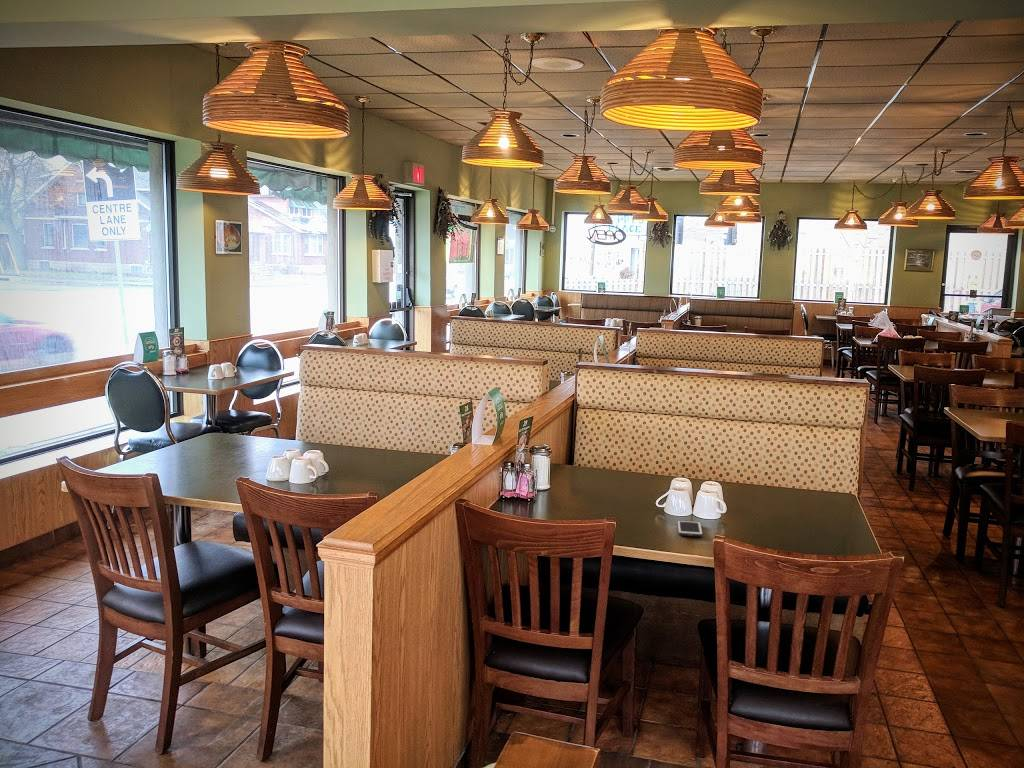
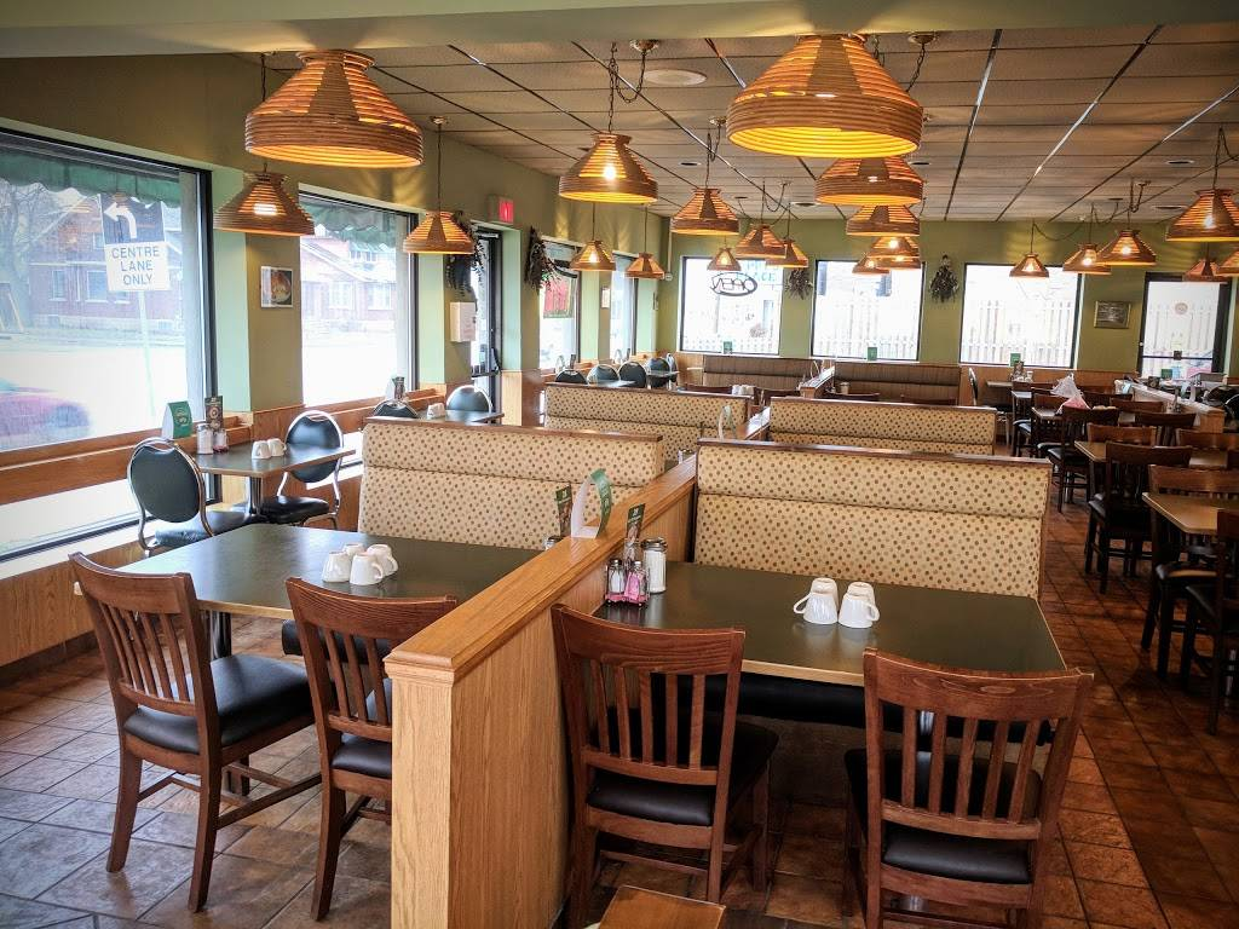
- cell phone [676,519,704,538]
